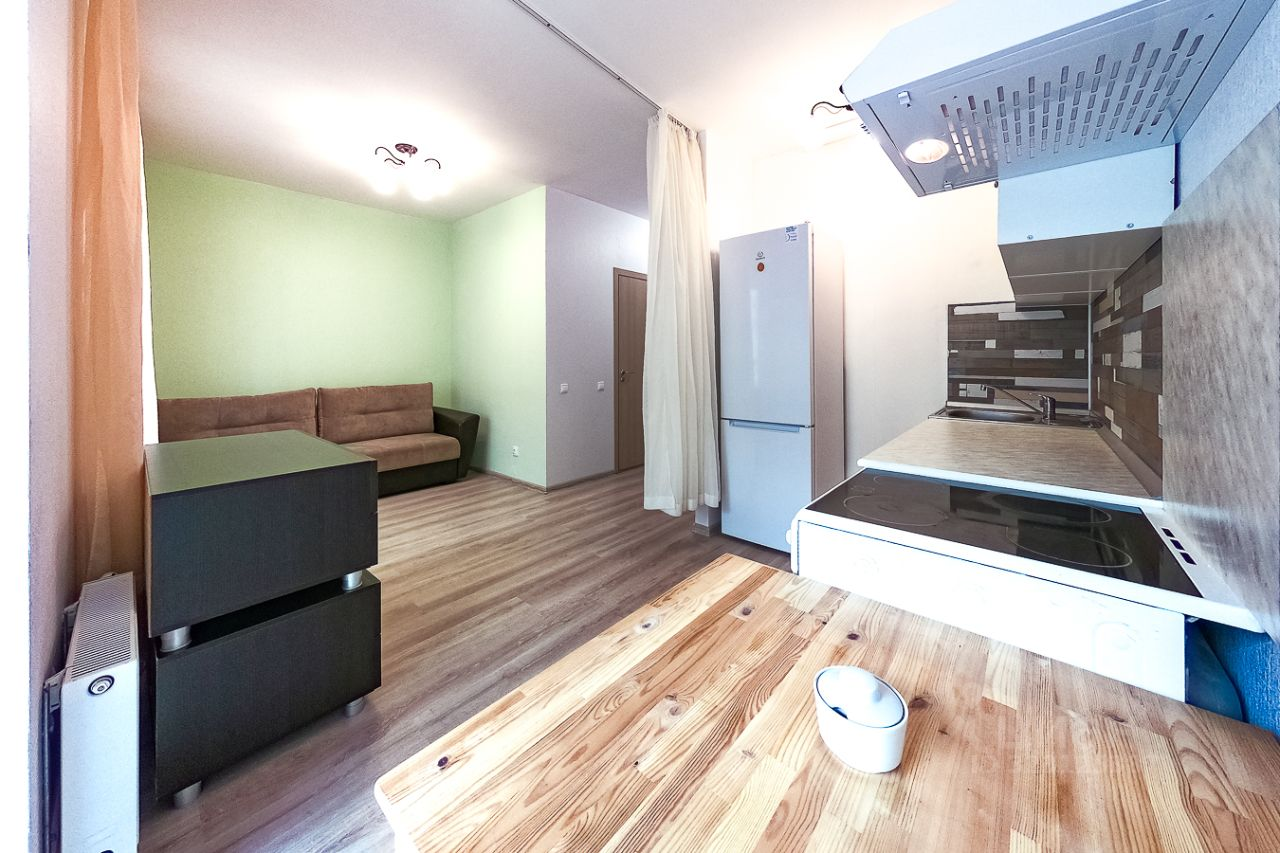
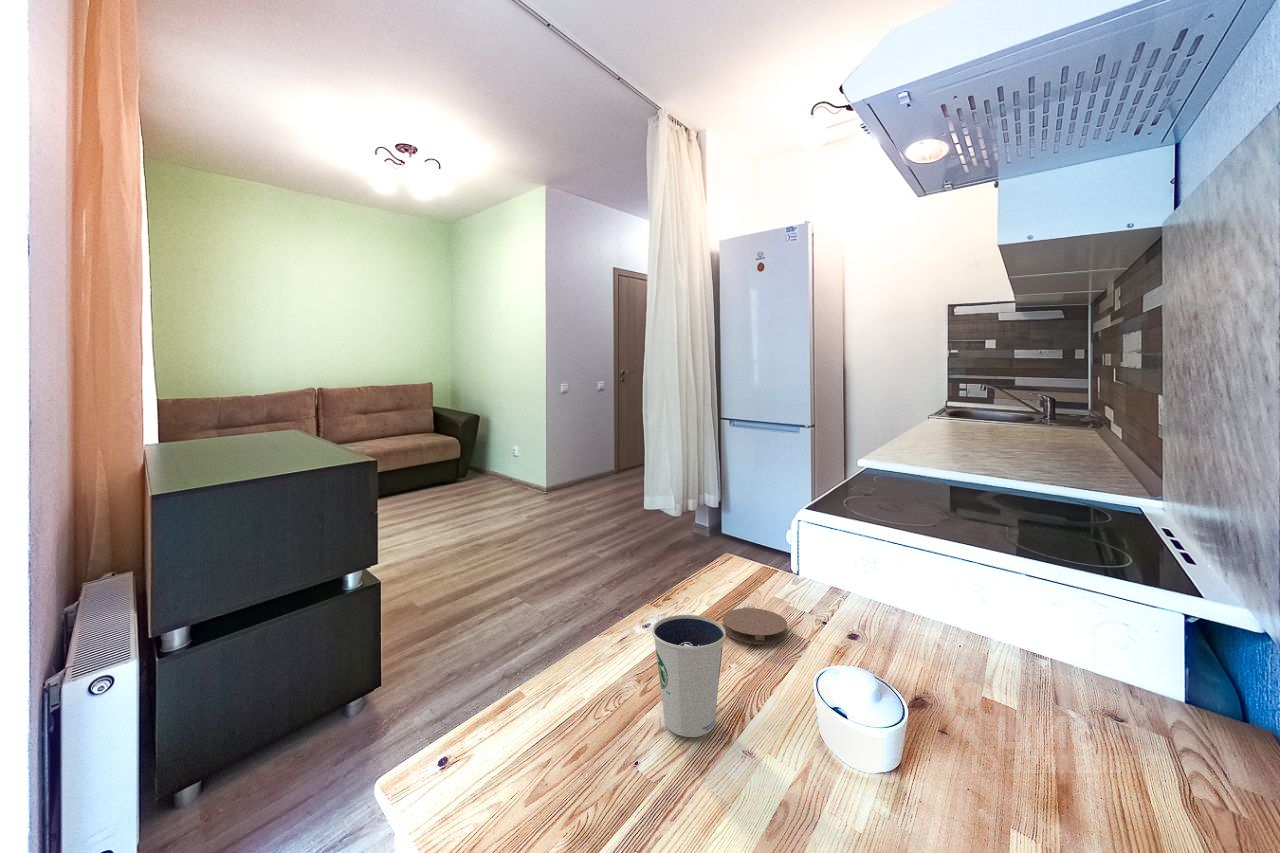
+ dixie cup [651,614,727,738]
+ coaster [721,607,788,645]
